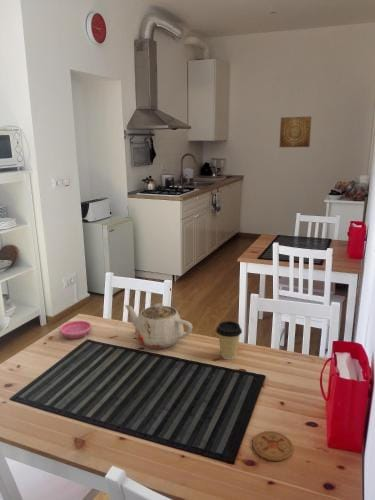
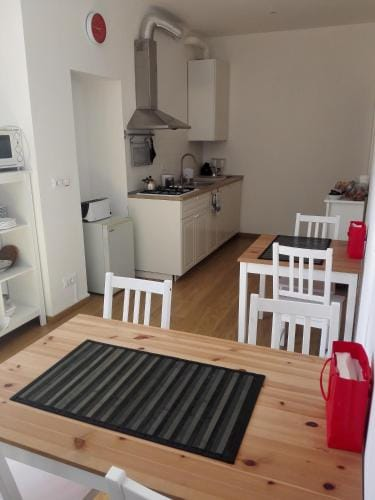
- wall art [279,115,312,148]
- coffee cup [215,320,243,361]
- teapot [123,303,193,349]
- saucer [59,320,93,340]
- coaster [252,430,294,462]
